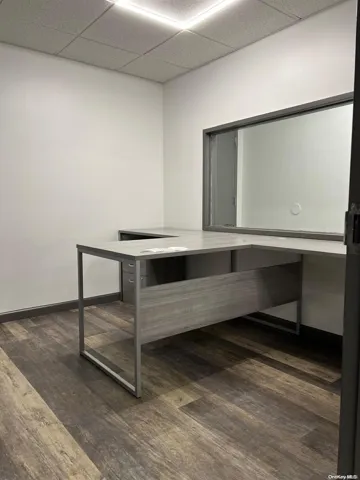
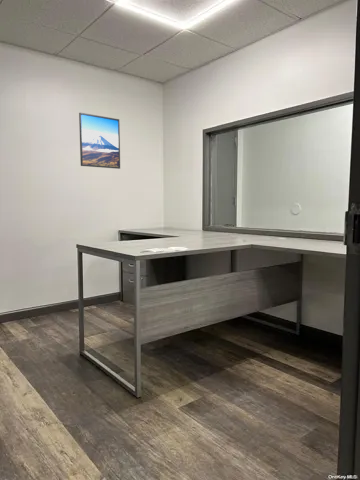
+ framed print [78,112,121,170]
